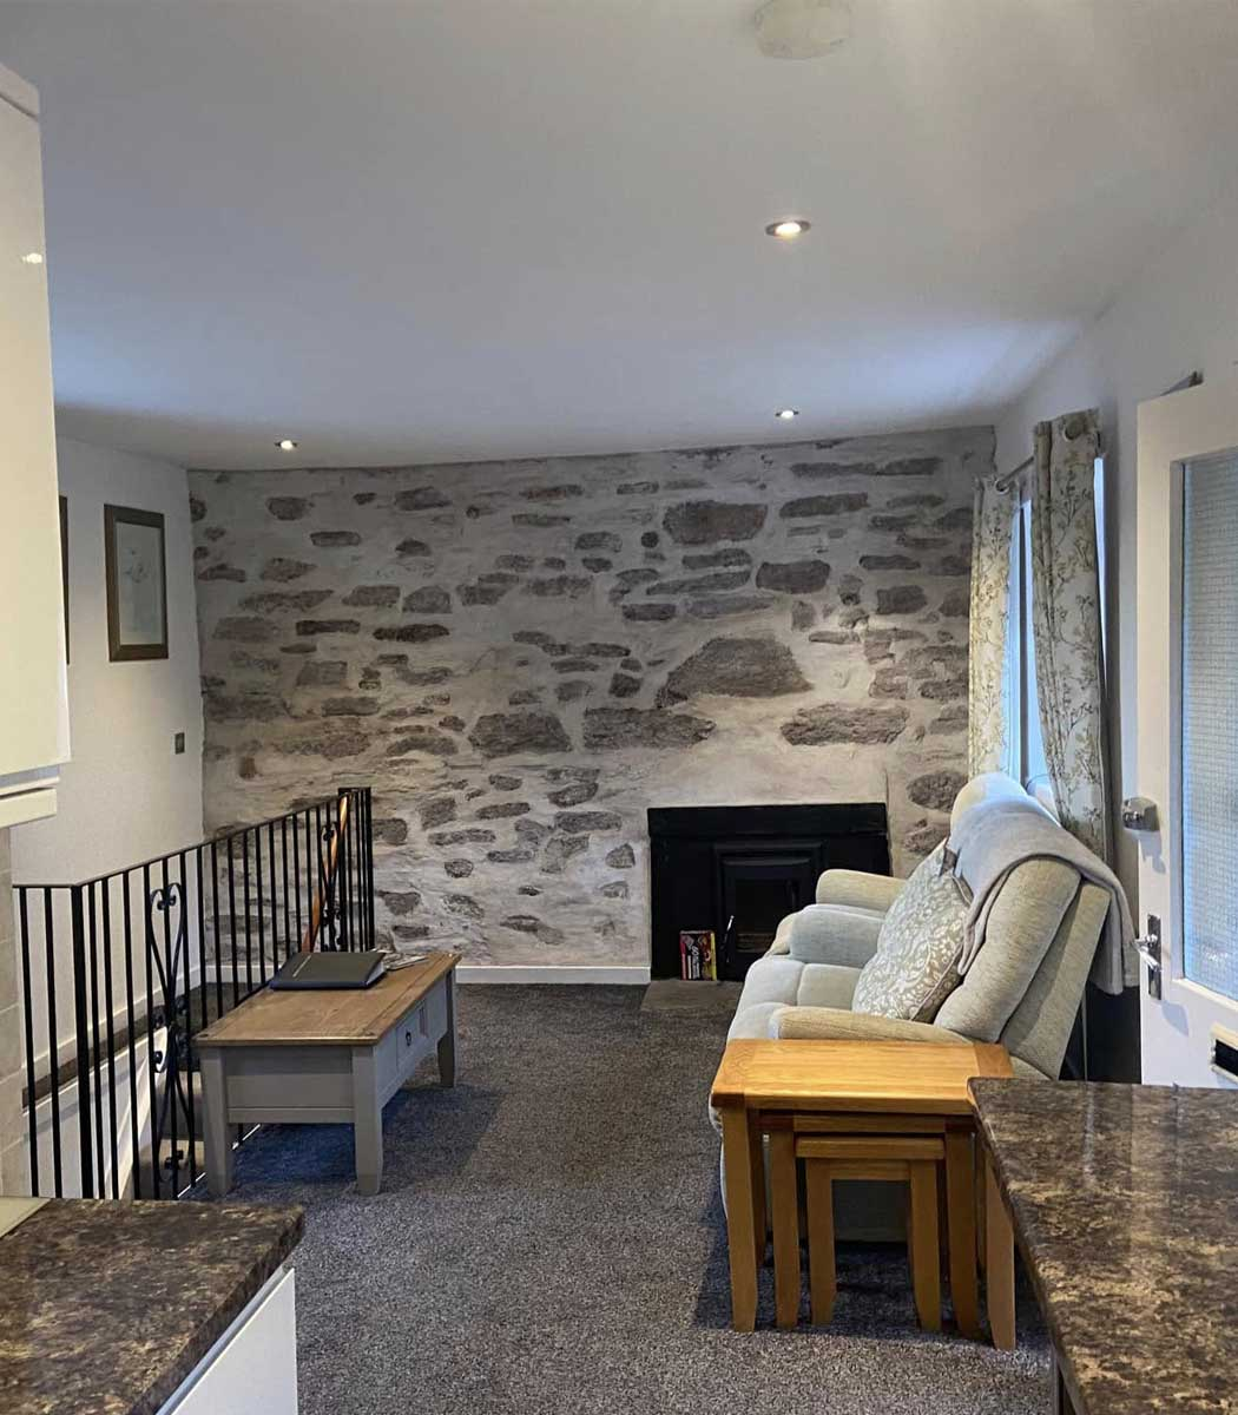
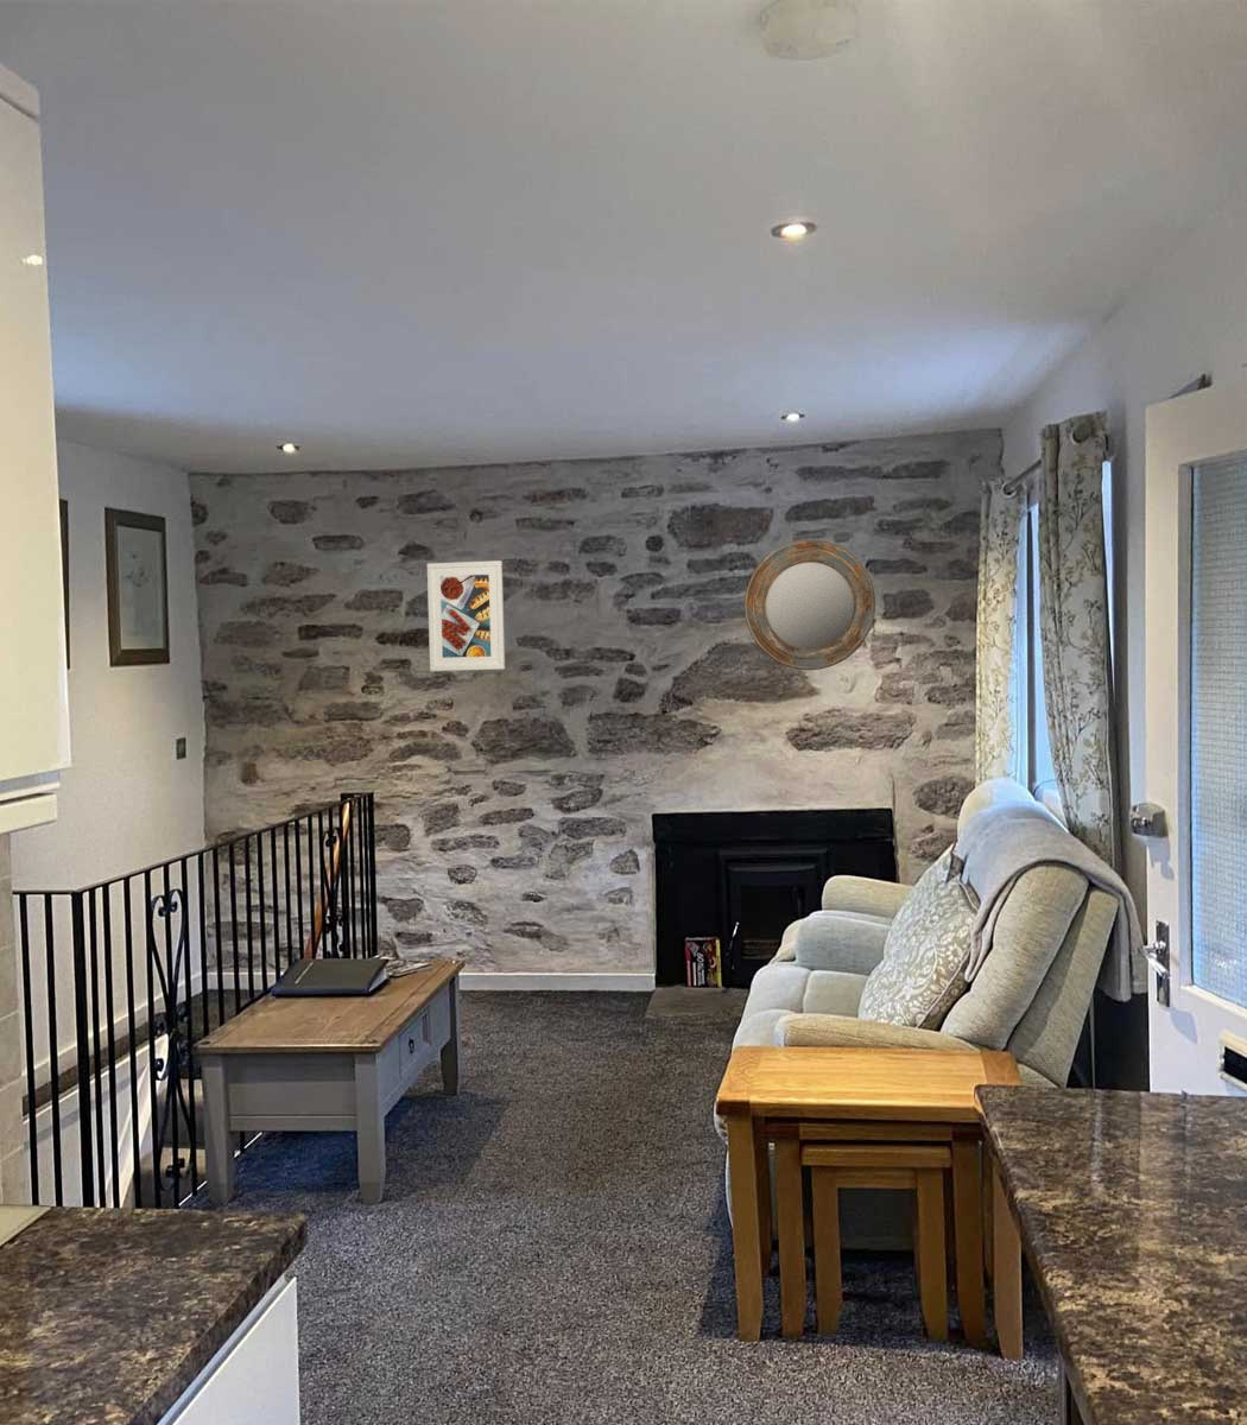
+ home mirror [743,539,876,671]
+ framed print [427,560,505,673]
